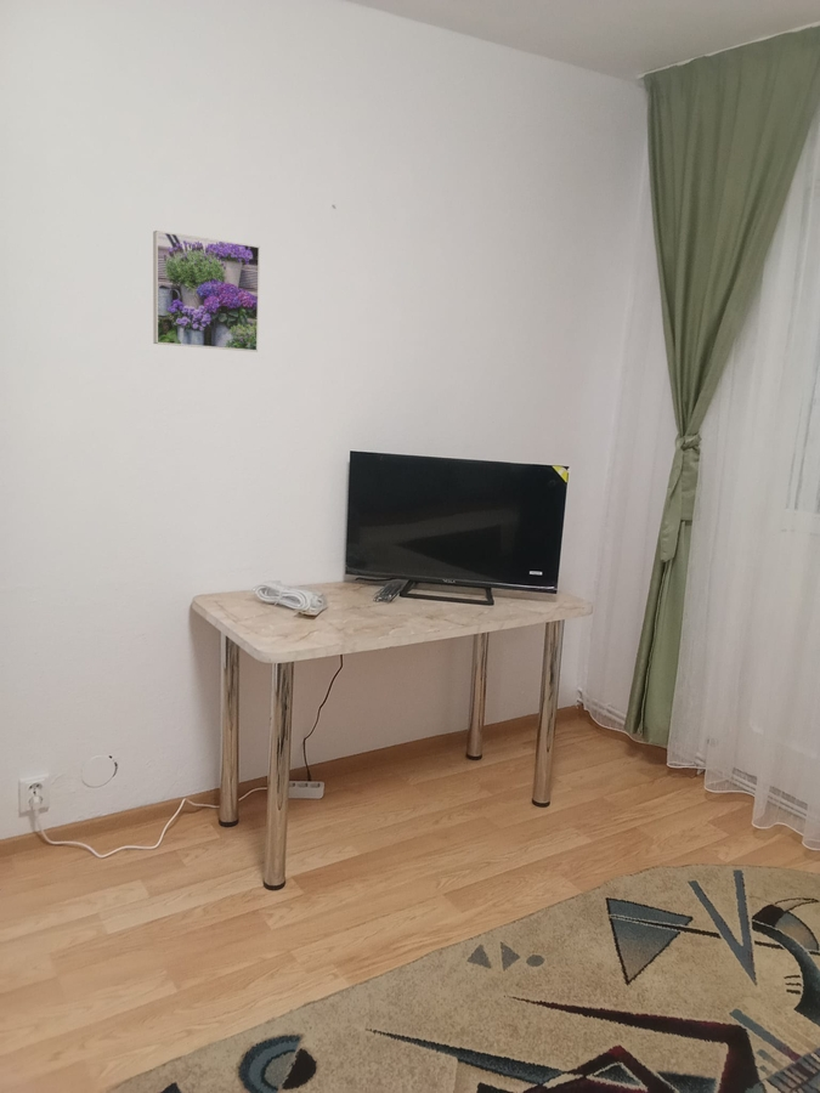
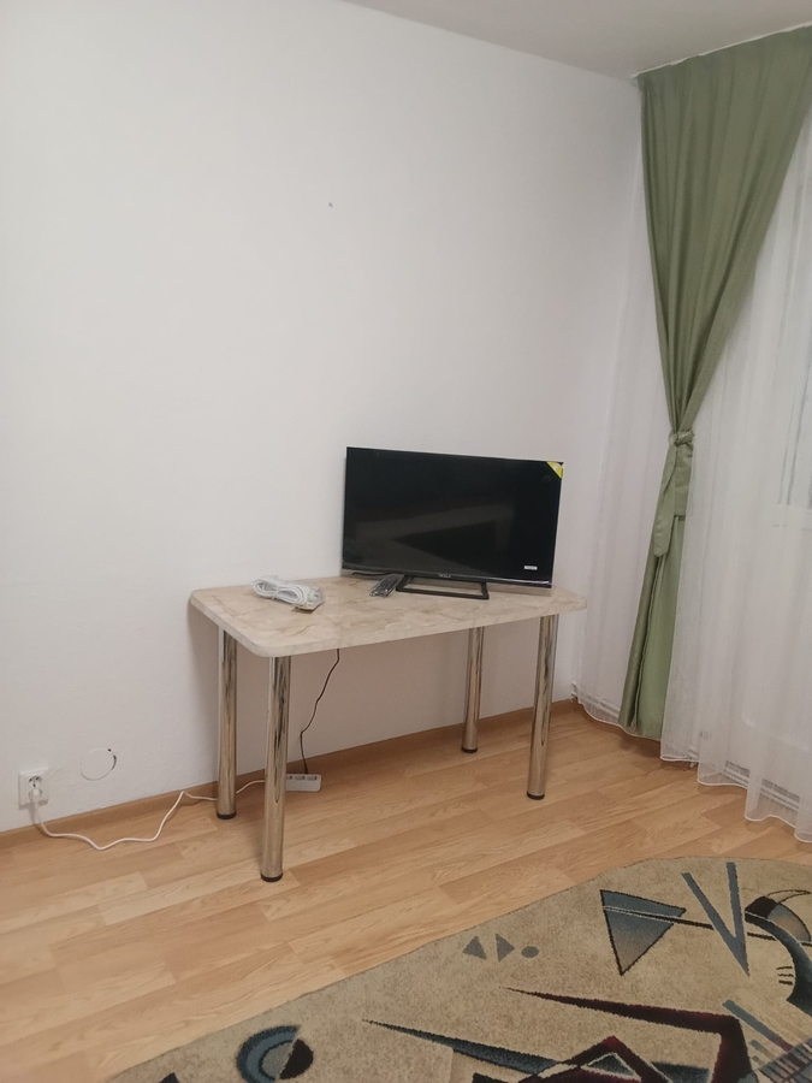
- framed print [152,230,261,353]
